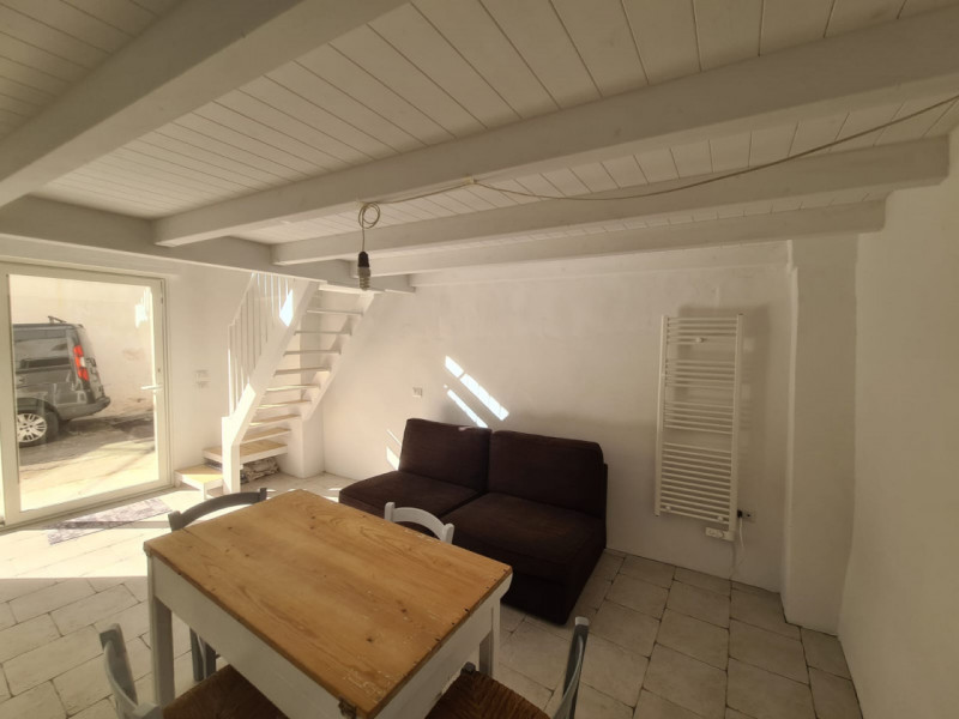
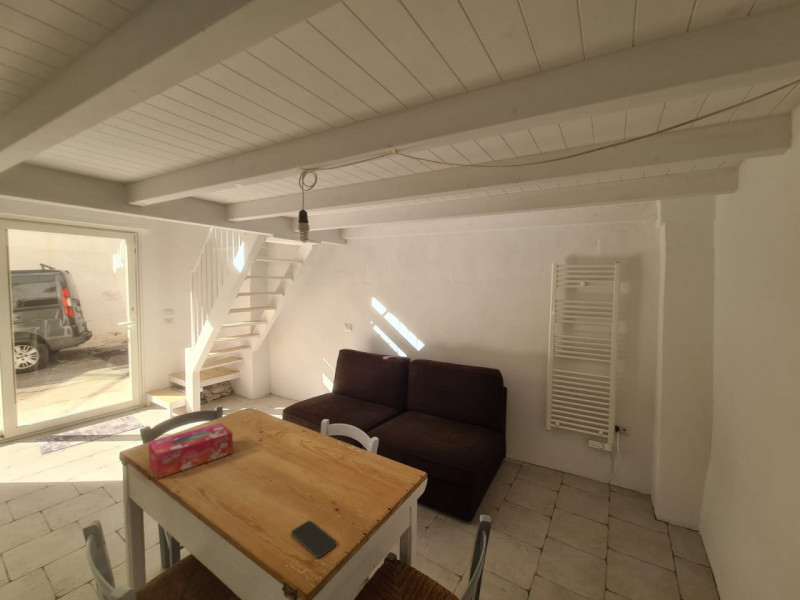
+ smartphone [290,520,337,559]
+ tissue box [148,422,234,480]
